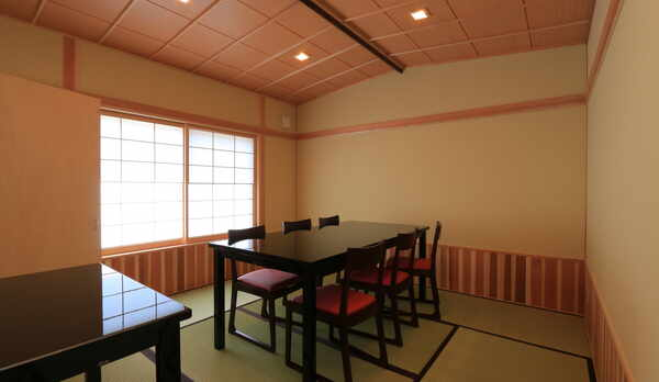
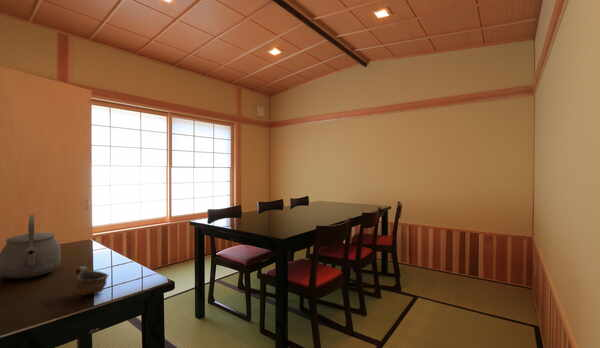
+ cup [75,265,109,296]
+ tea kettle [0,213,62,280]
